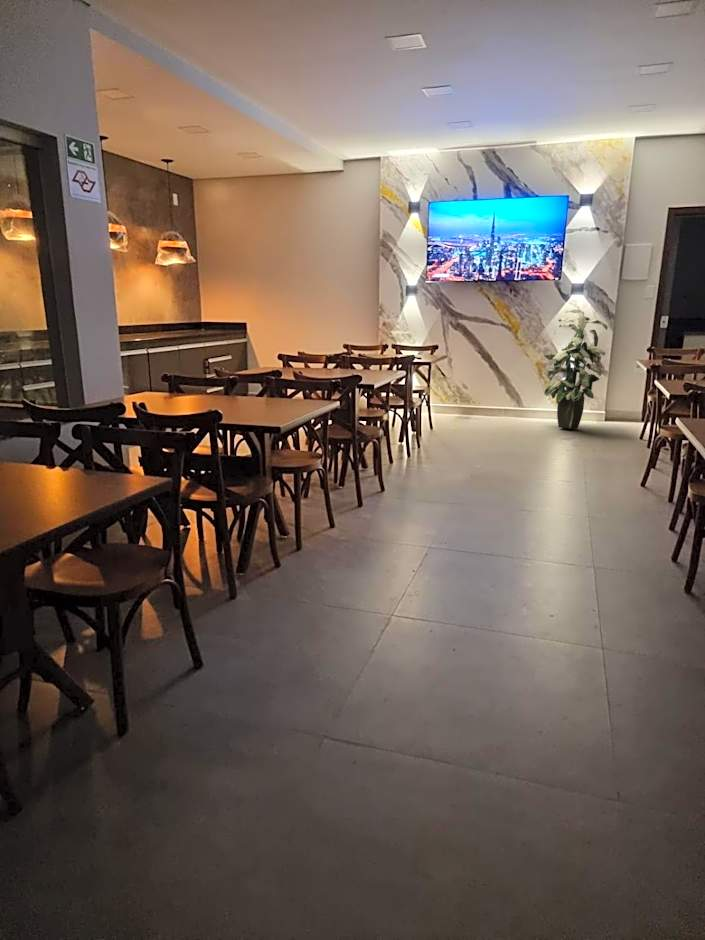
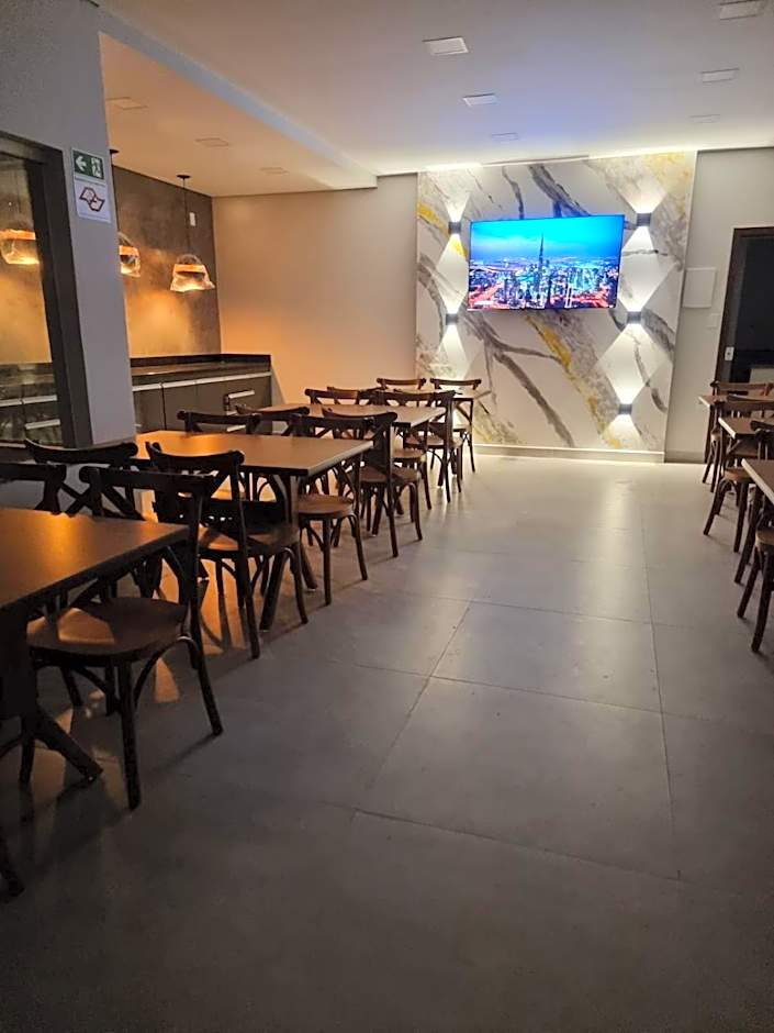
- indoor plant [543,308,608,430]
